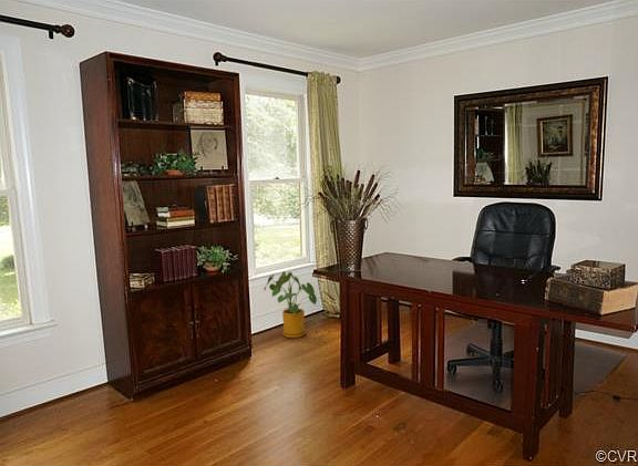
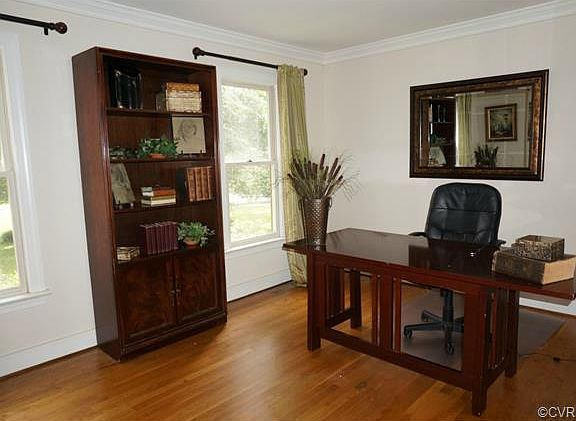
- house plant [263,270,318,339]
